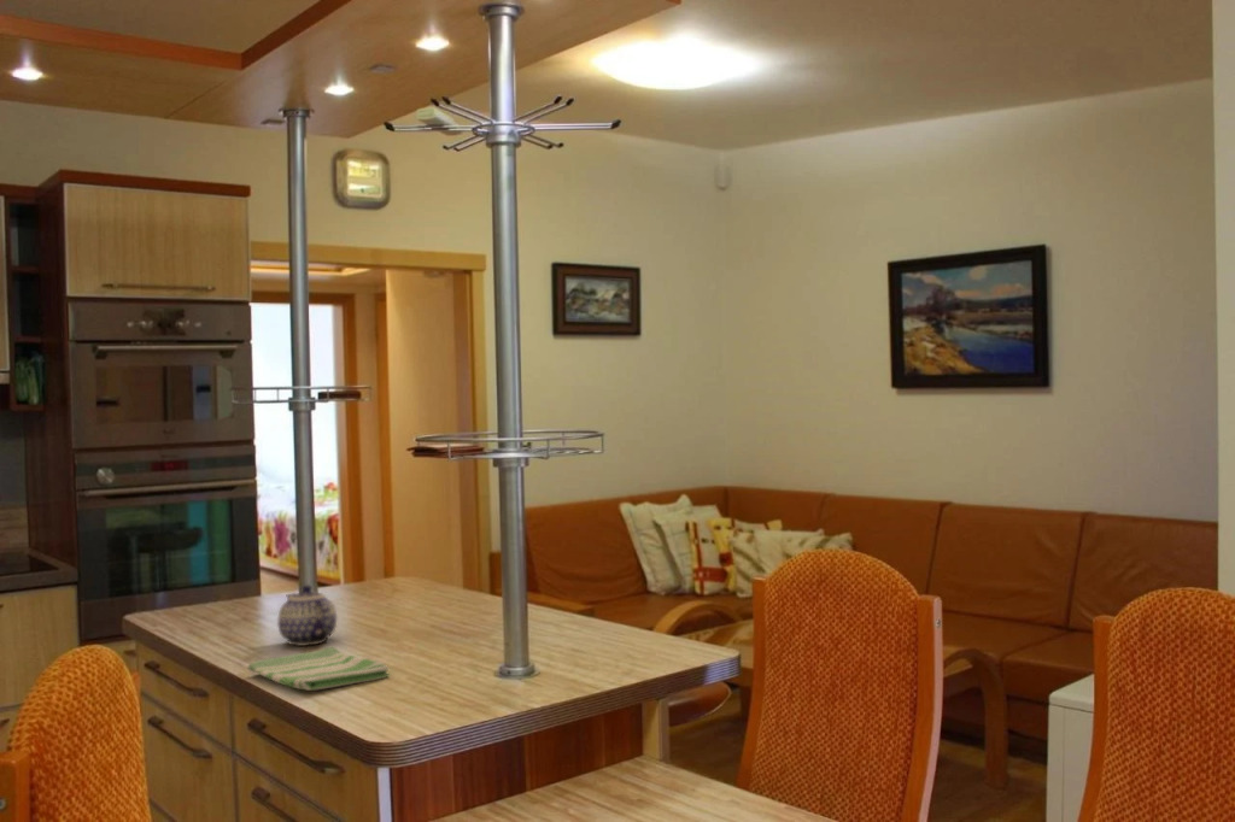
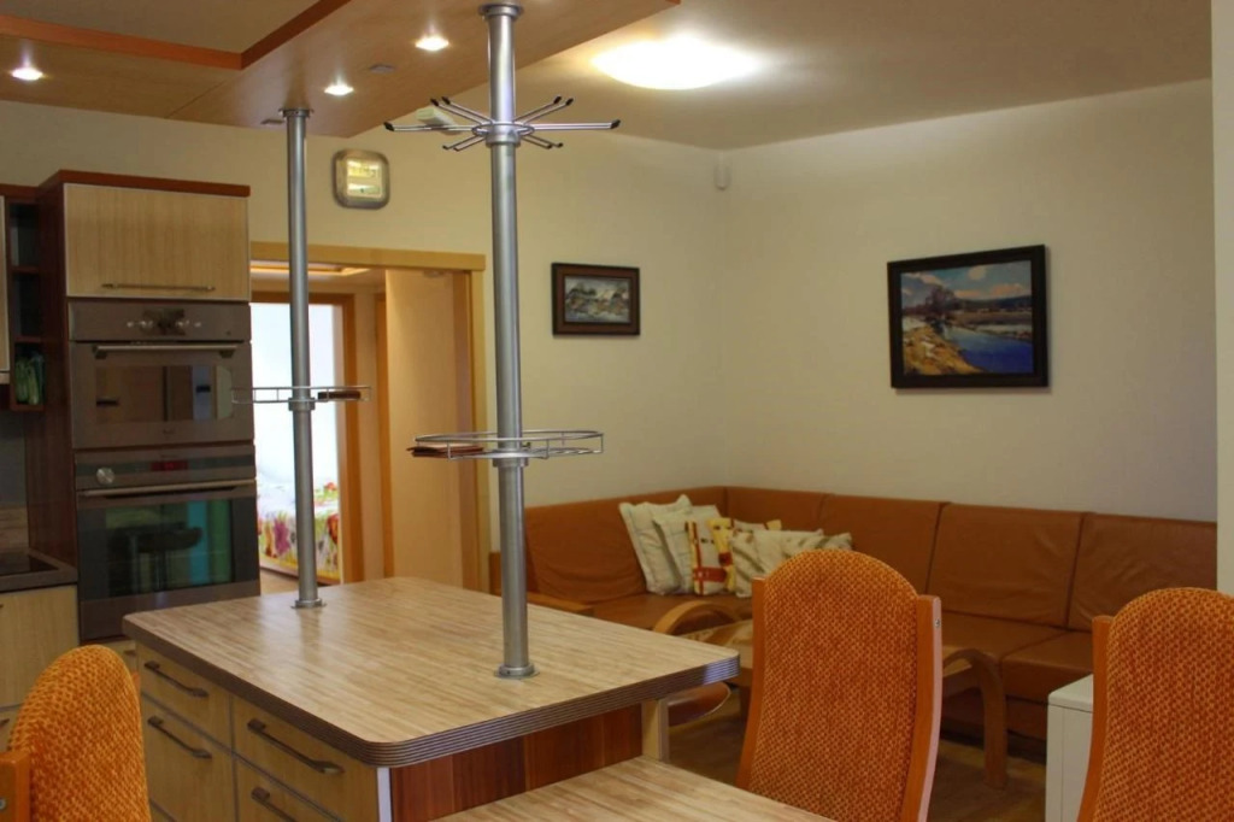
- teapot [276,585,338,647]
- dish towel [246,646,391,692]
